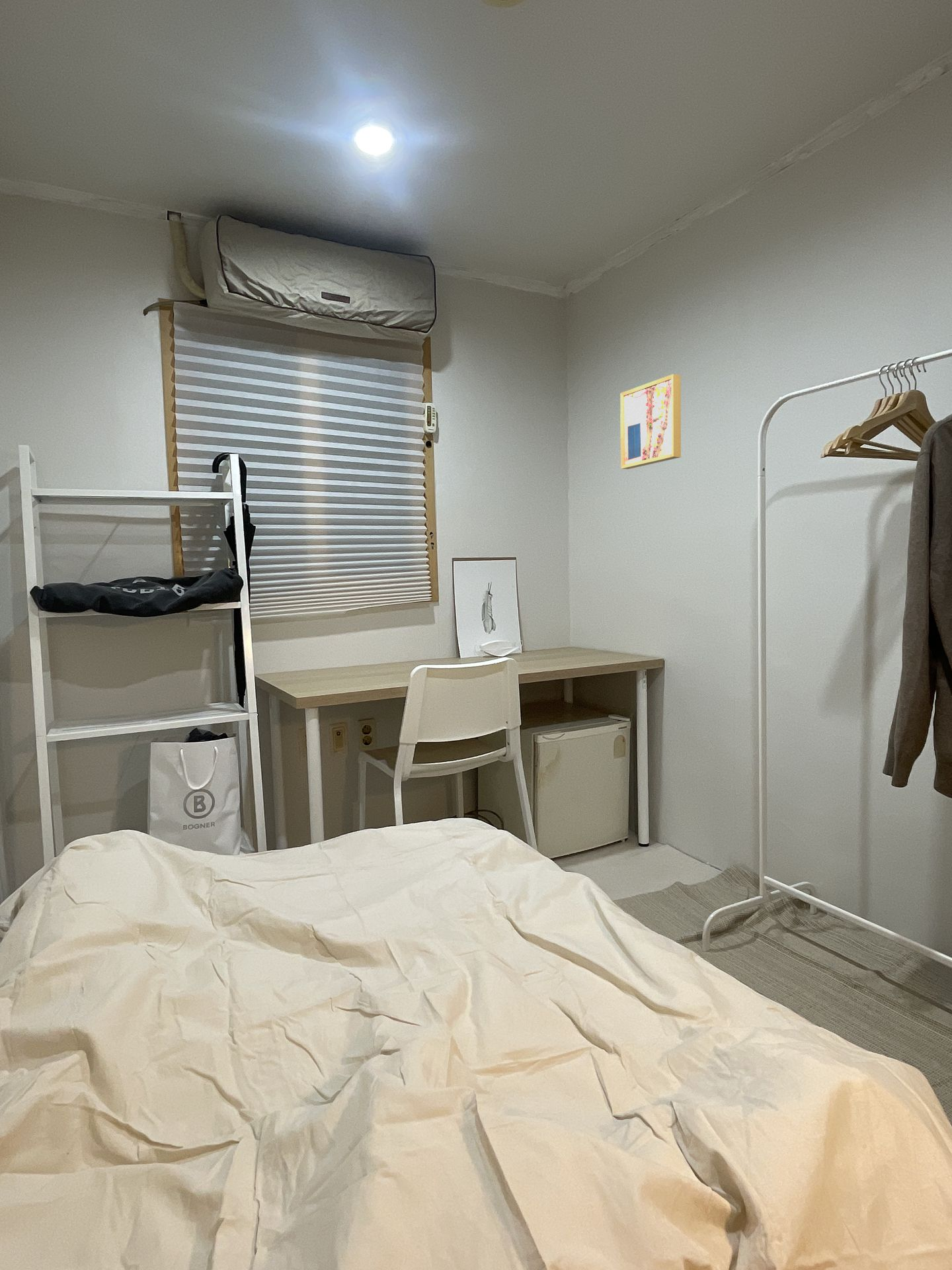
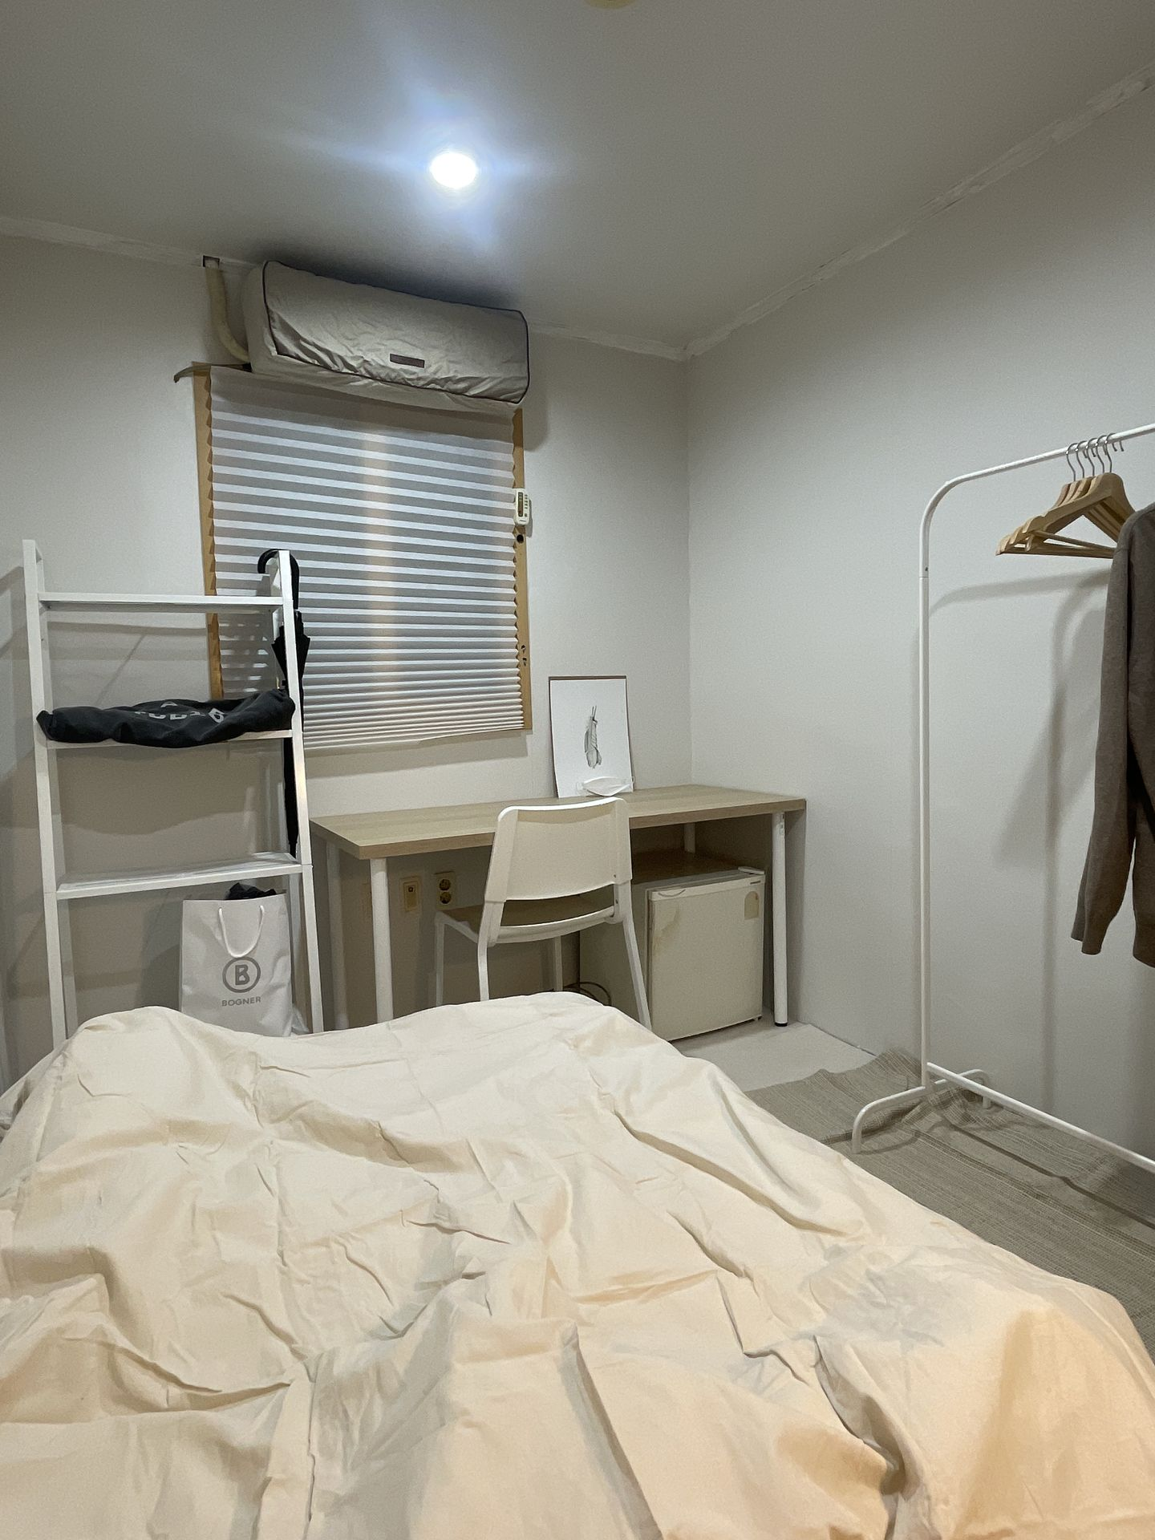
- wall art [619,374,682,470]
